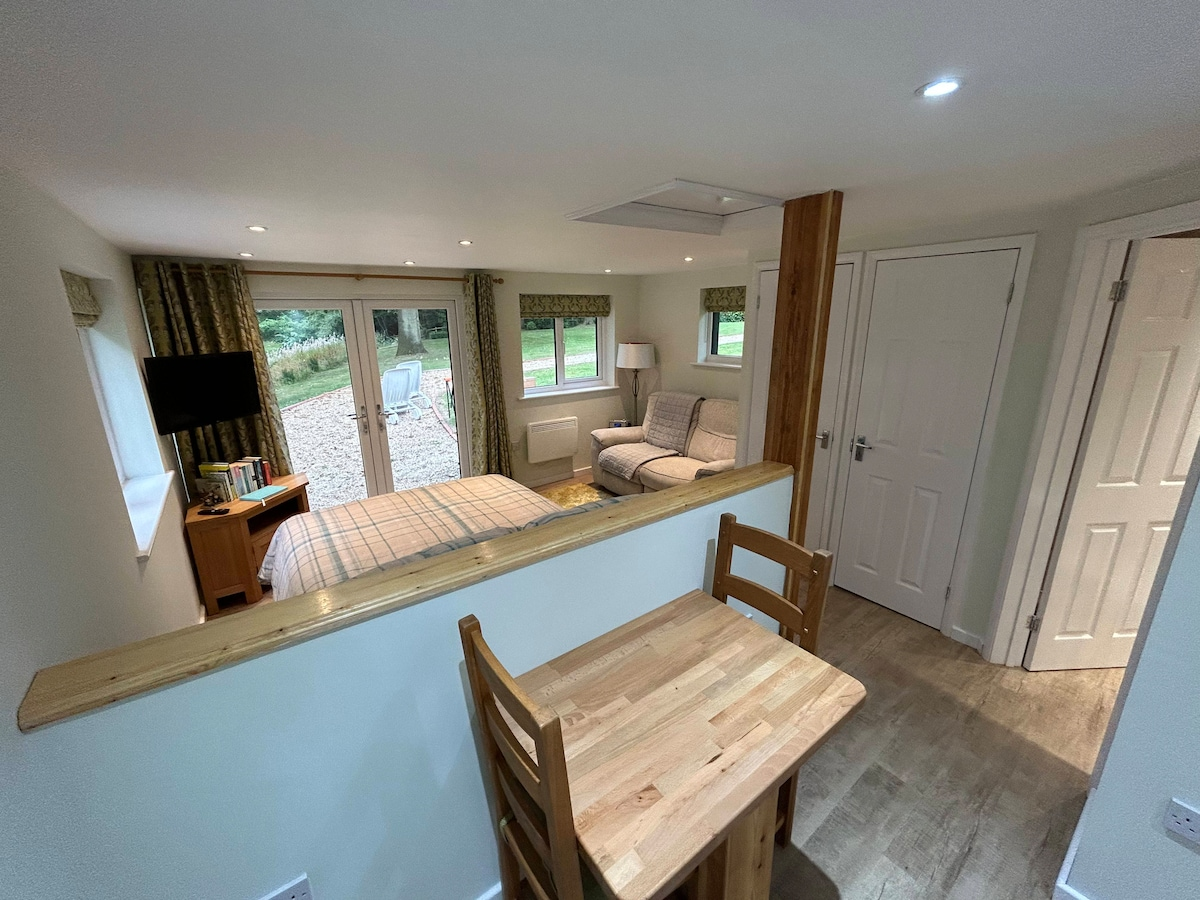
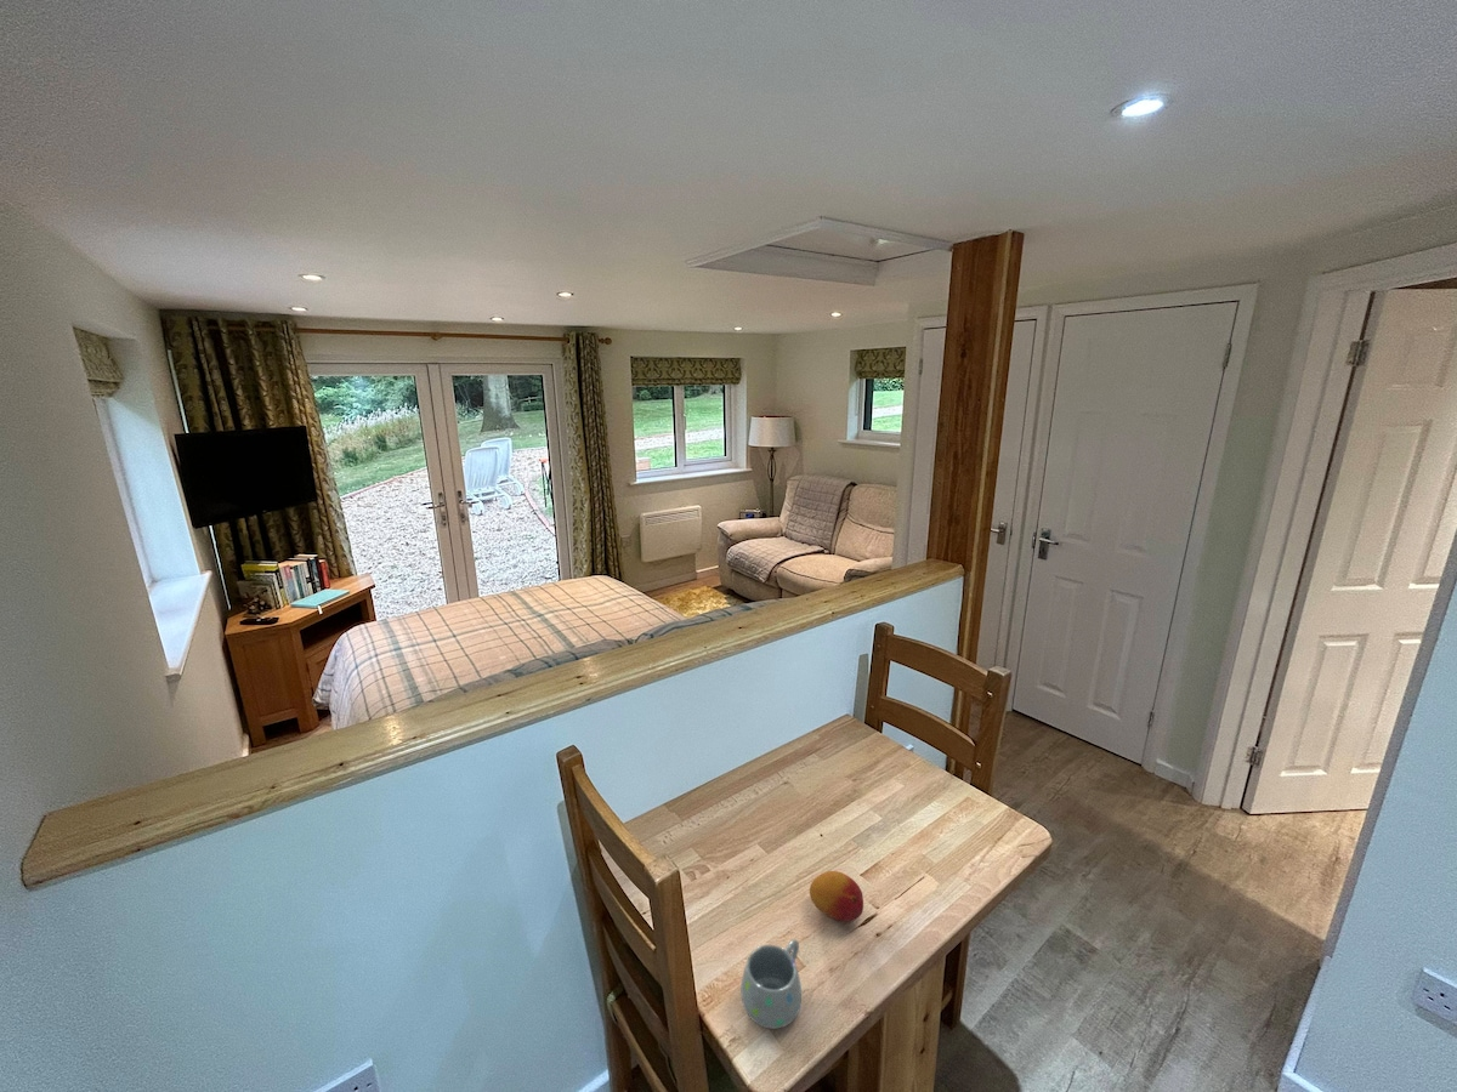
+ mug [739,938,803,1030]
+ fruit [809,870,864,922]
